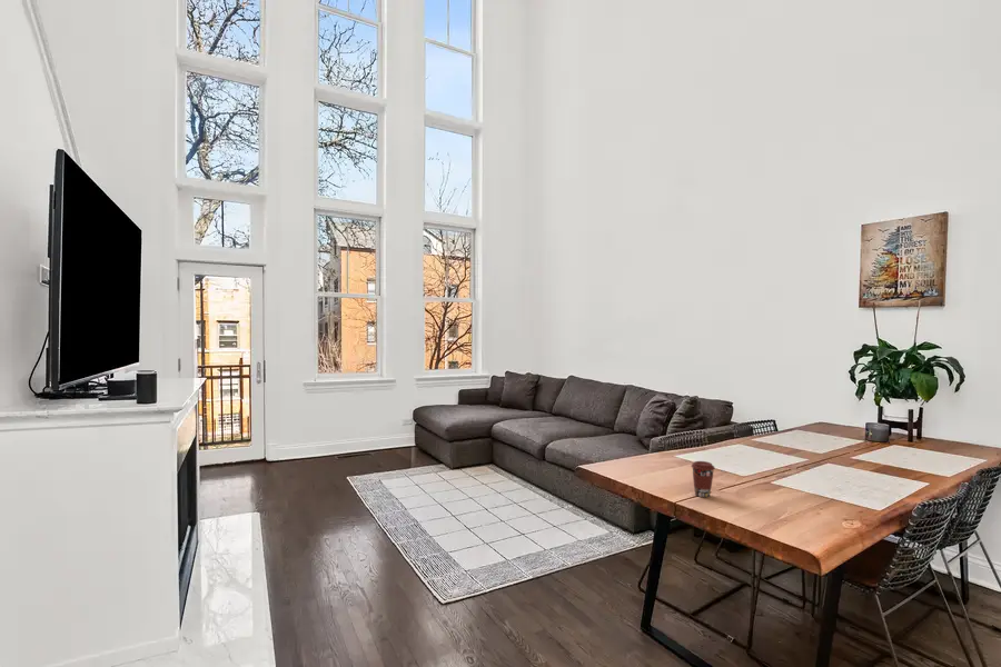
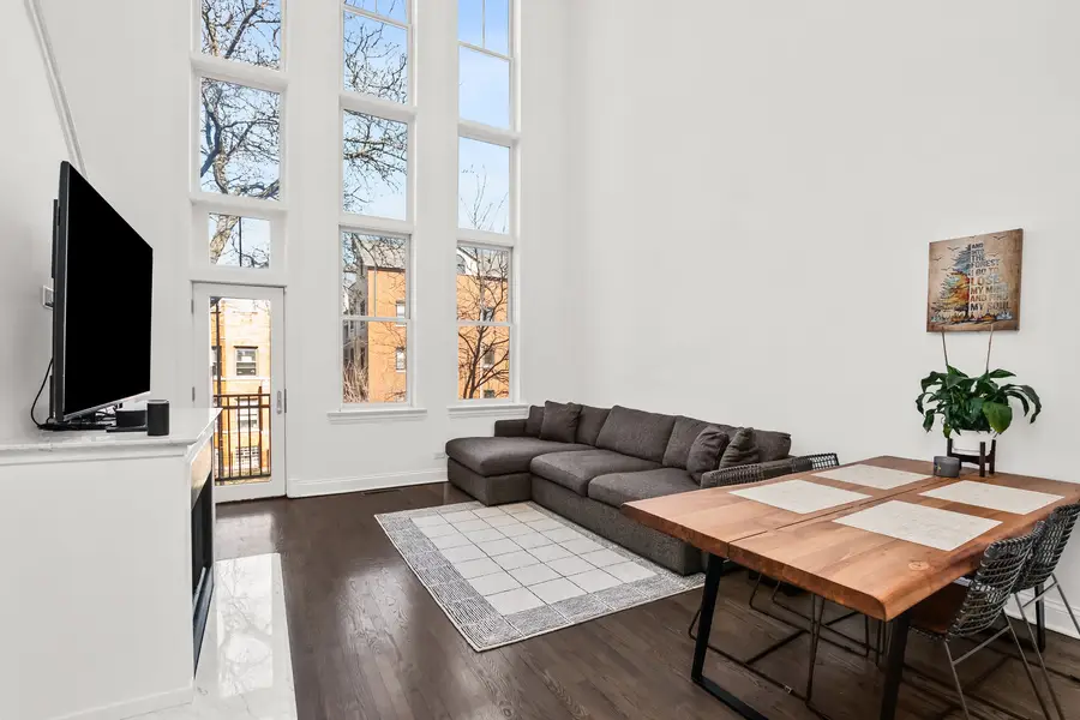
- coffee cup [691,460,716,498]
